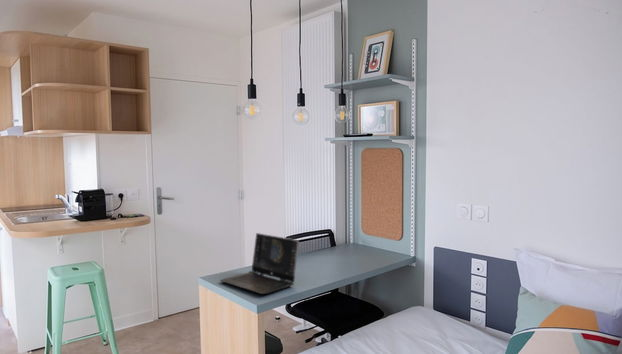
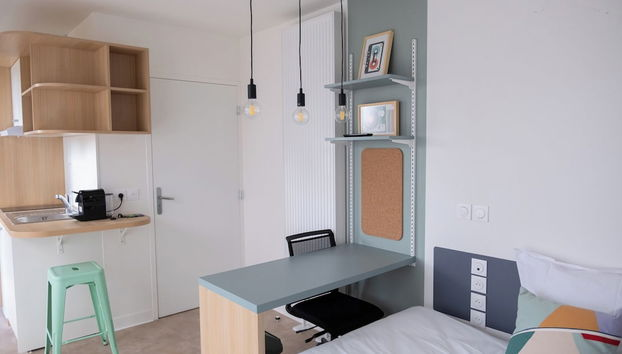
- laptop [219,232,300,295]
